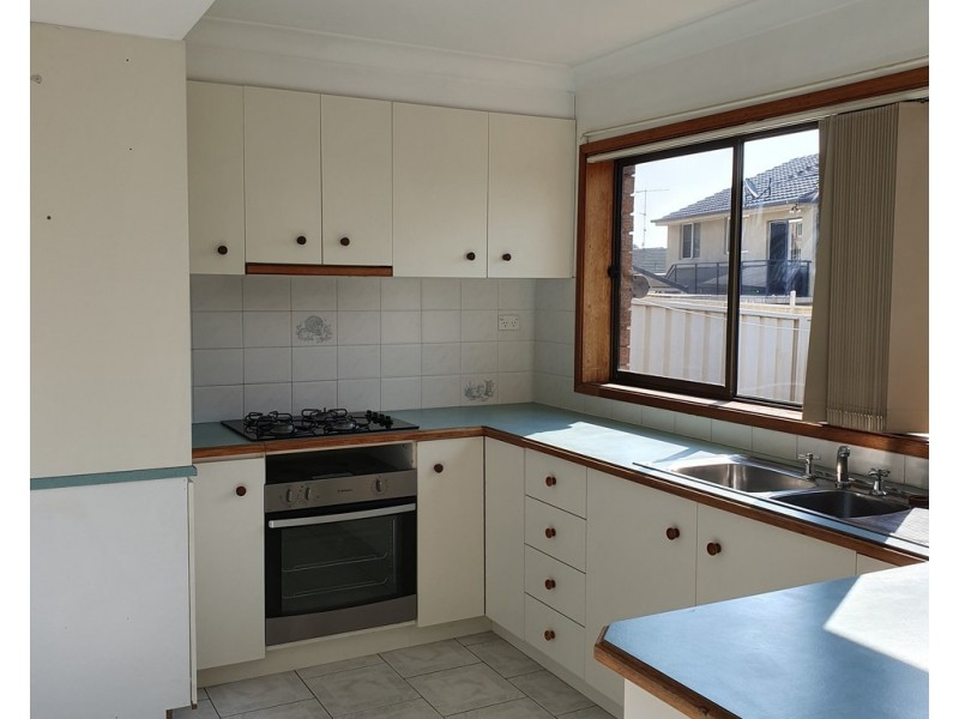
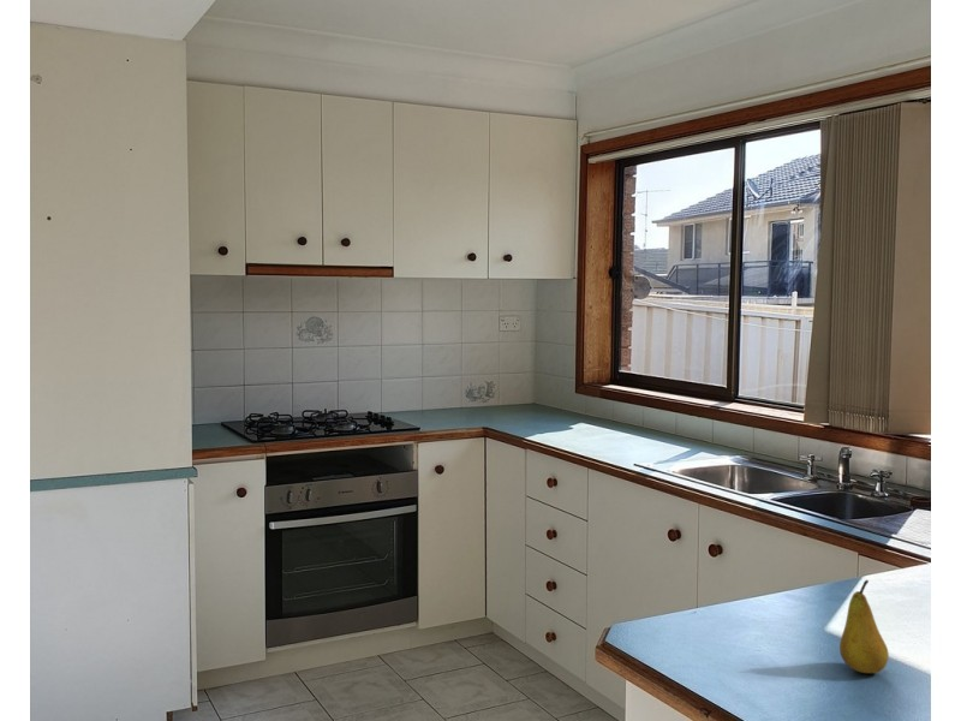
+ fruit [838,579,890,674]
